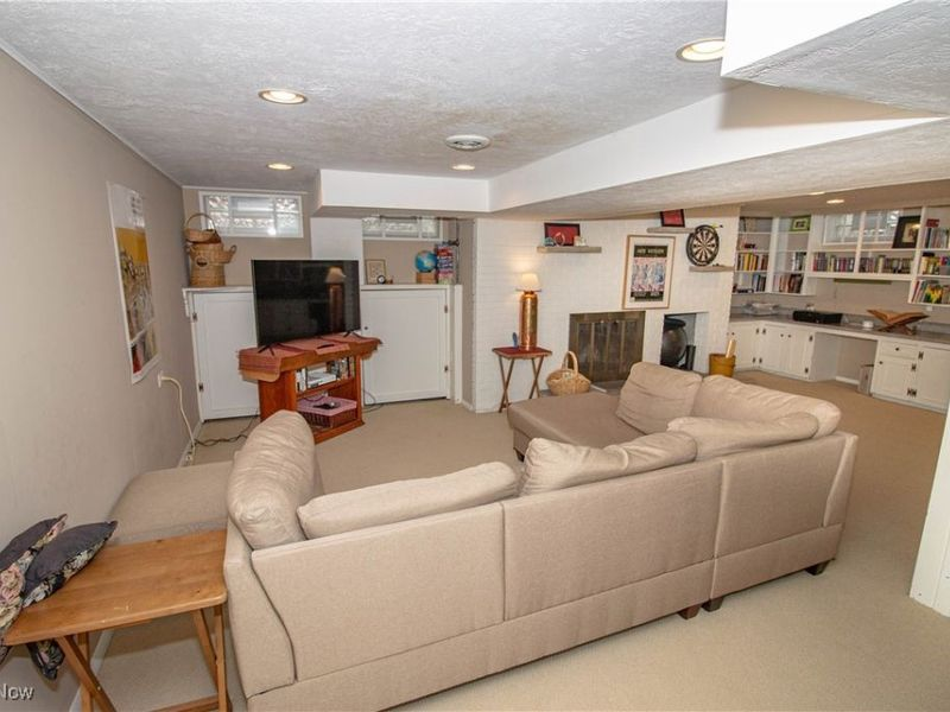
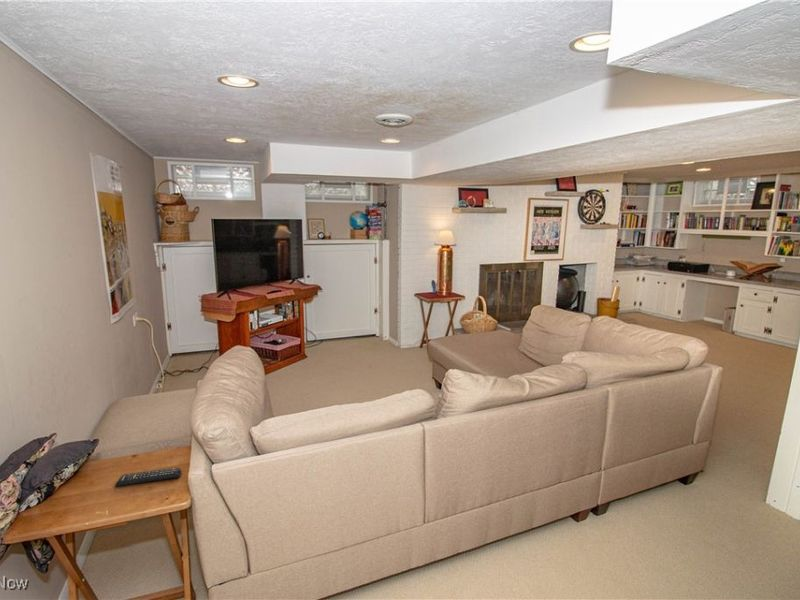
+ remote control [114,466,182,487]
